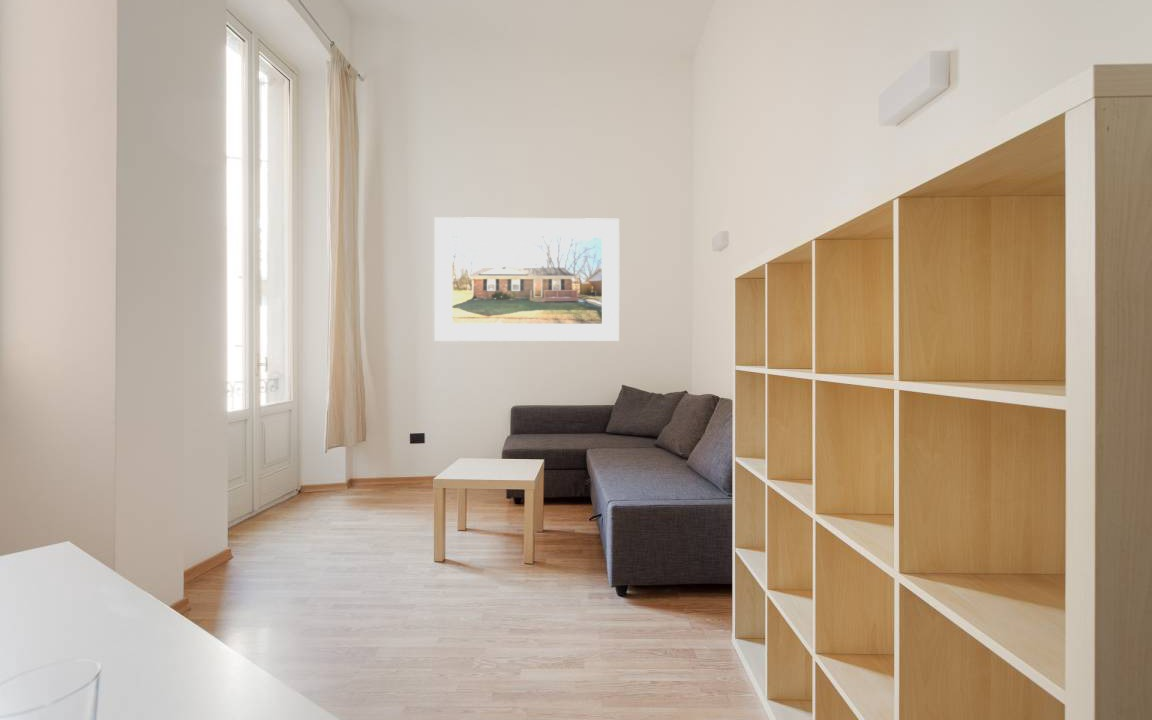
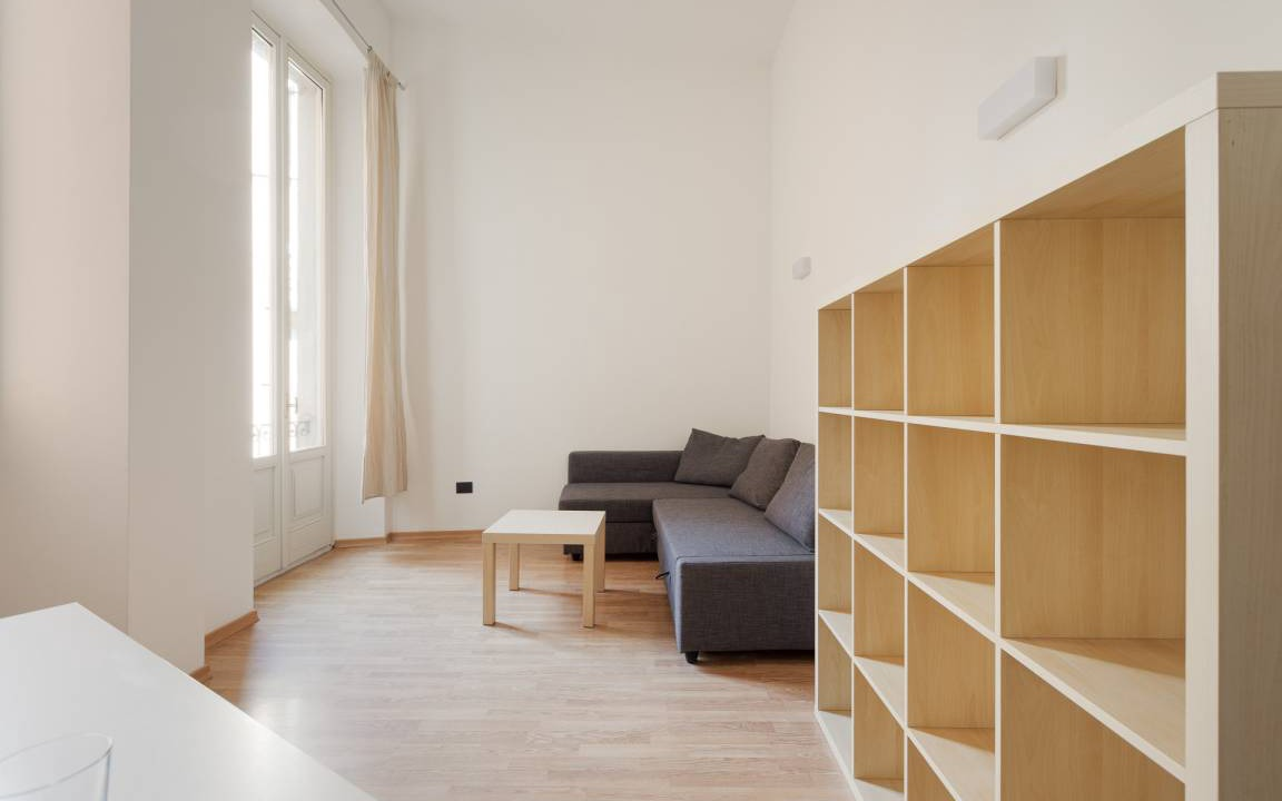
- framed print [433,216,620,342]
